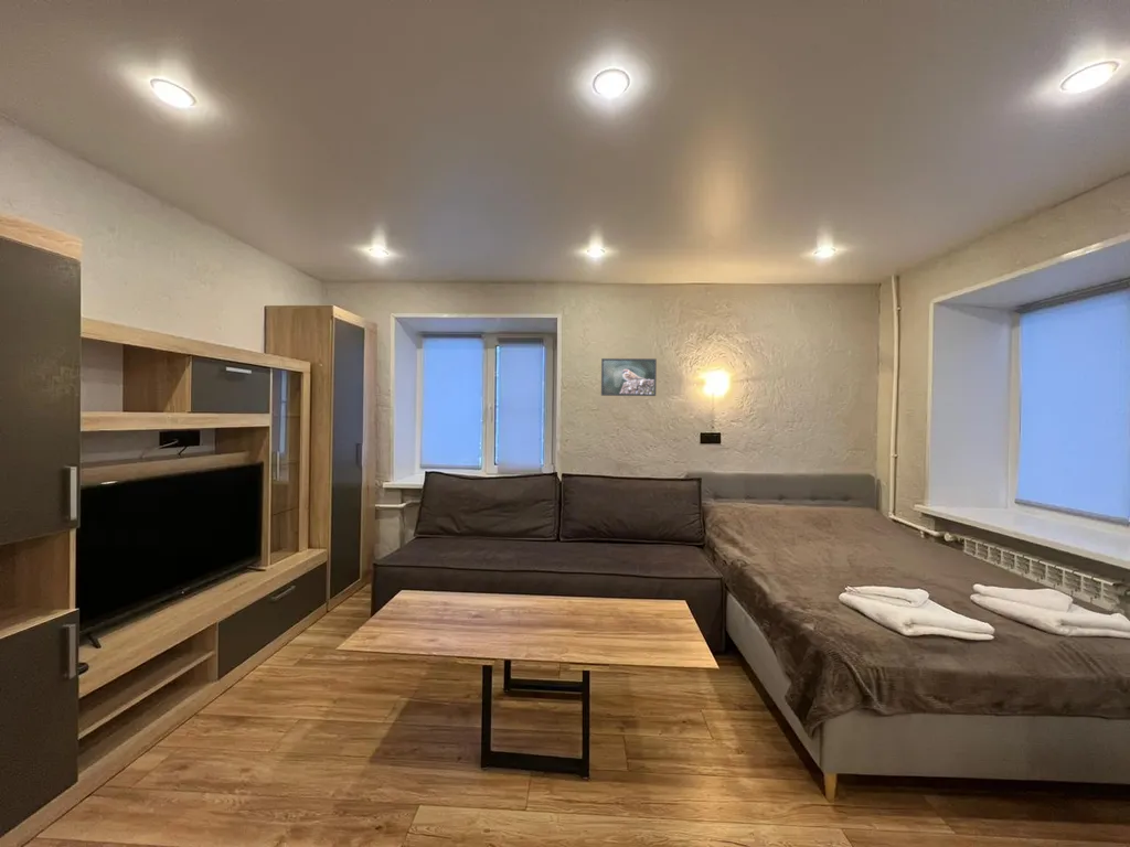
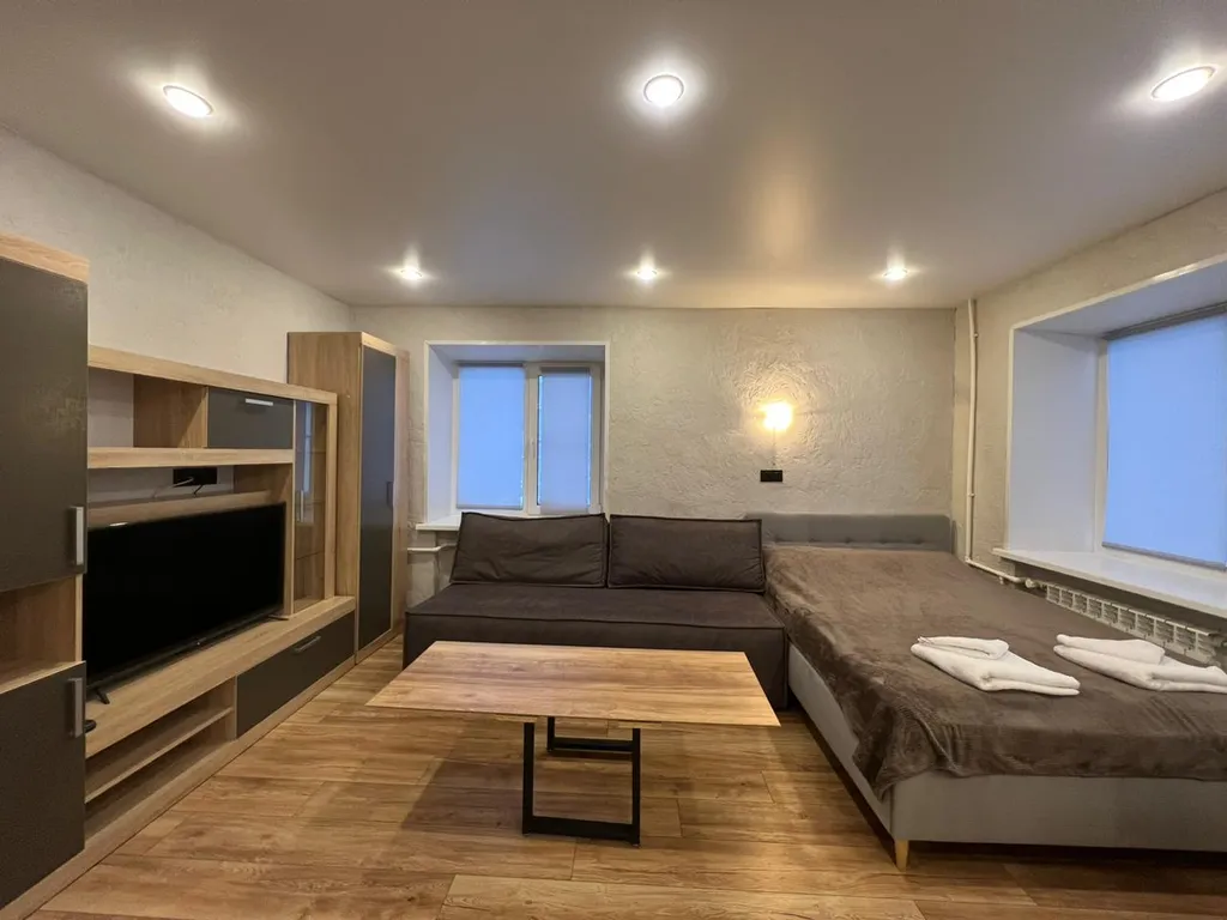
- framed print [600,357,658,397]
